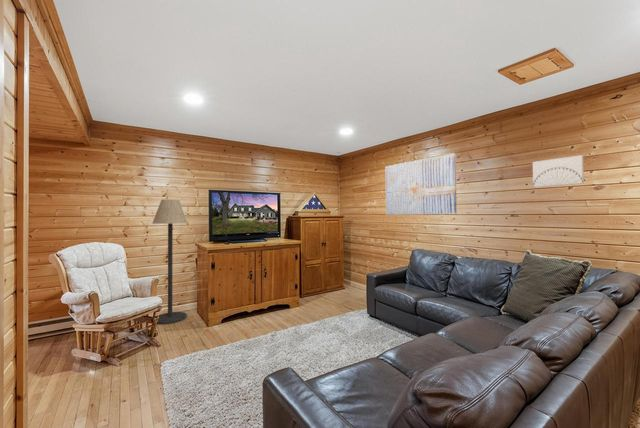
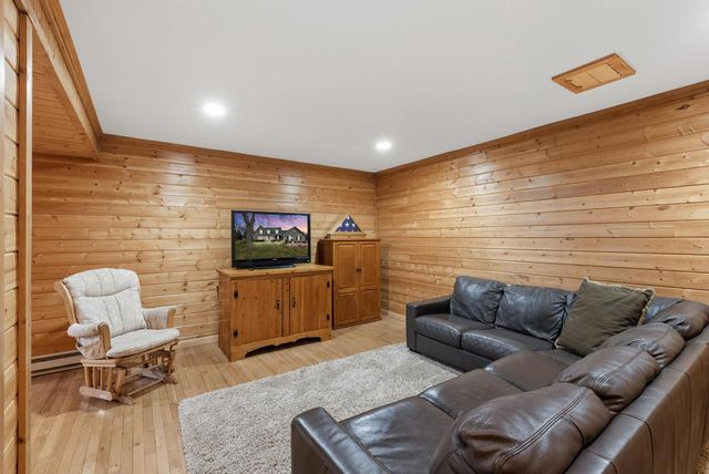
- wall art [385,152,458,216]
- floor lamp [151,199,188,325]
- wall art [532,154,585,188]
